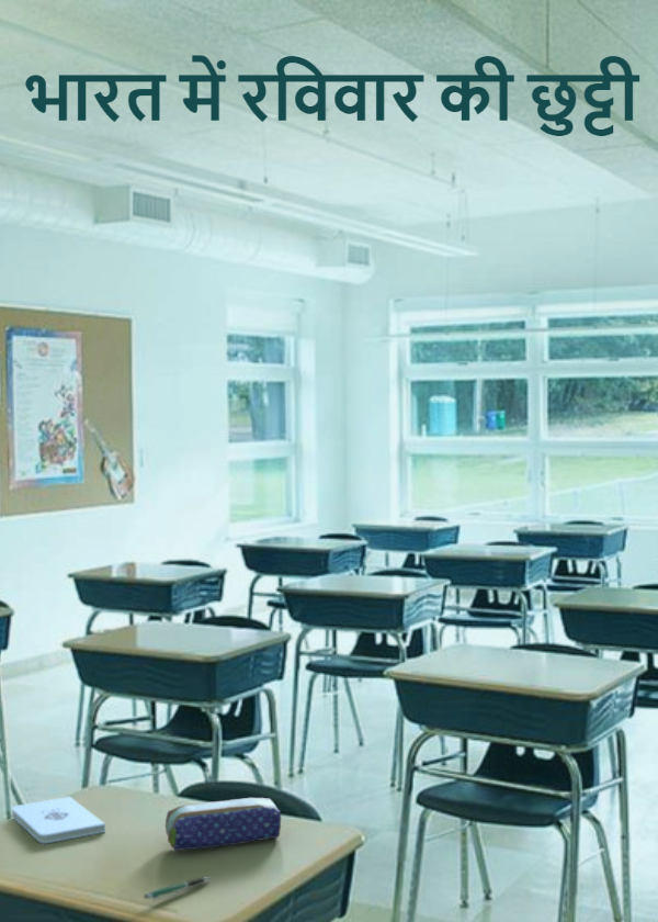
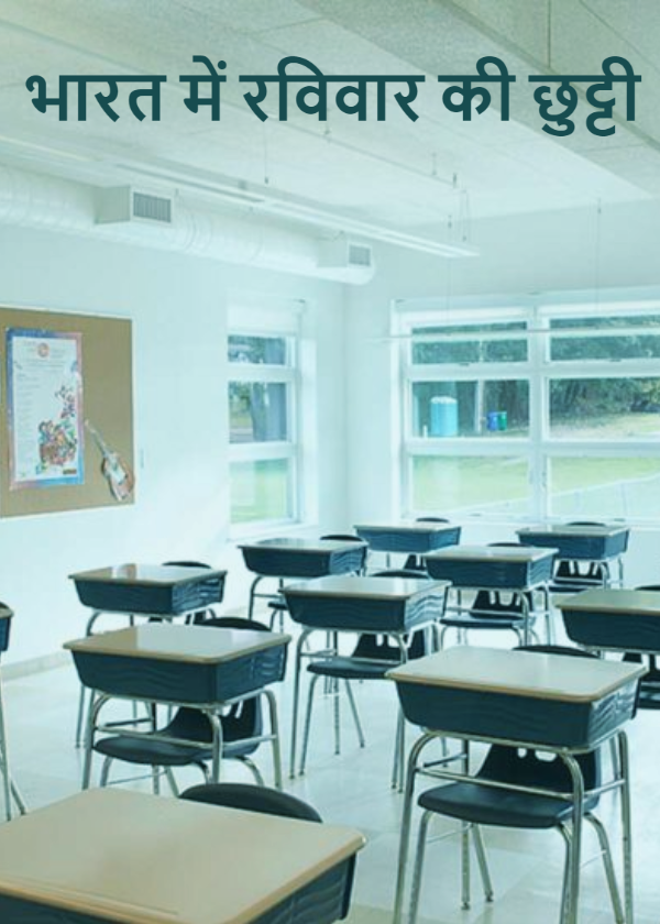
- notepad [10,796,106,844]
- pencil case [164,797,282,852]
- pen [143,876,212,901]
